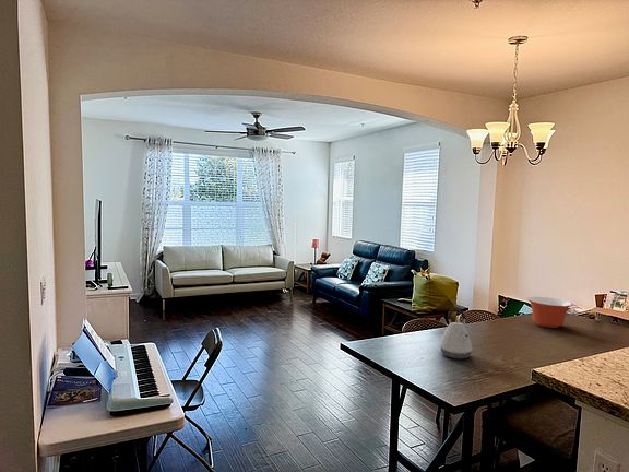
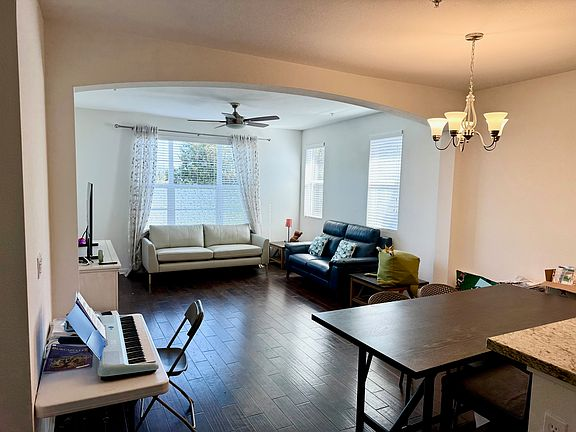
- mixing bowl [526,296,573,329]
- kettle [439,306,473,359]
